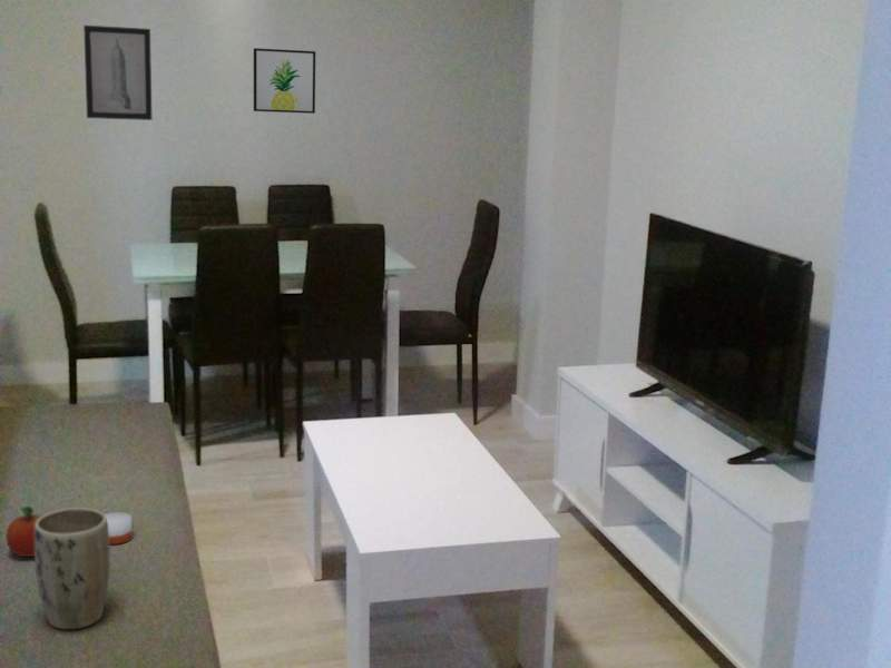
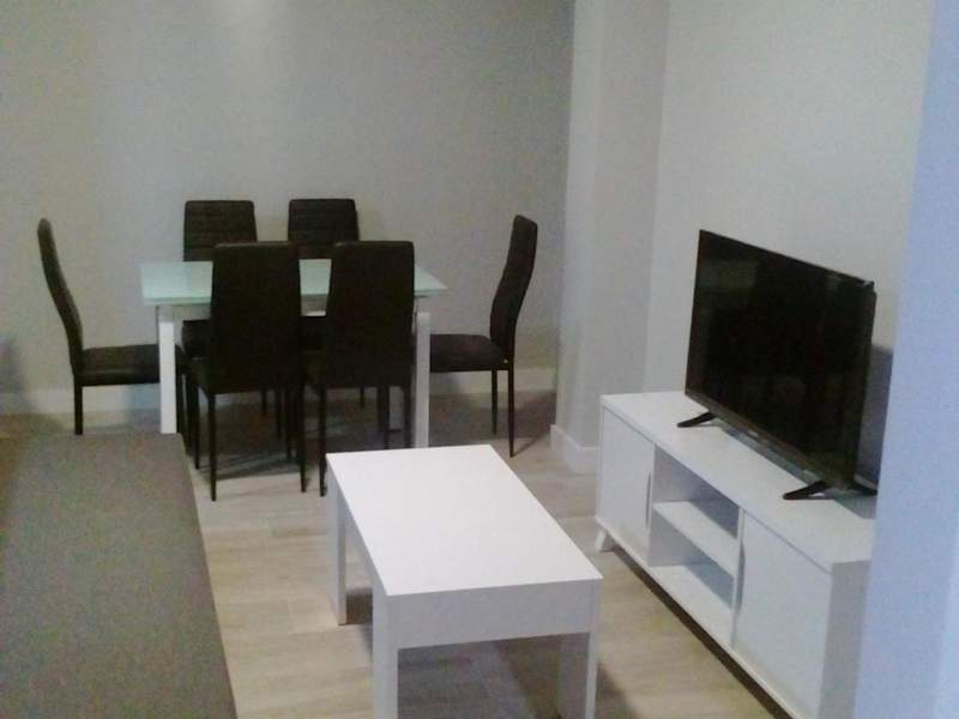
- fruit [4,505,43,558]
- plant pot [33,507,111,630]
- candle [104,511,134,546]
- wall art [82,24,153,121]
- wall art [253,47,316,115]
